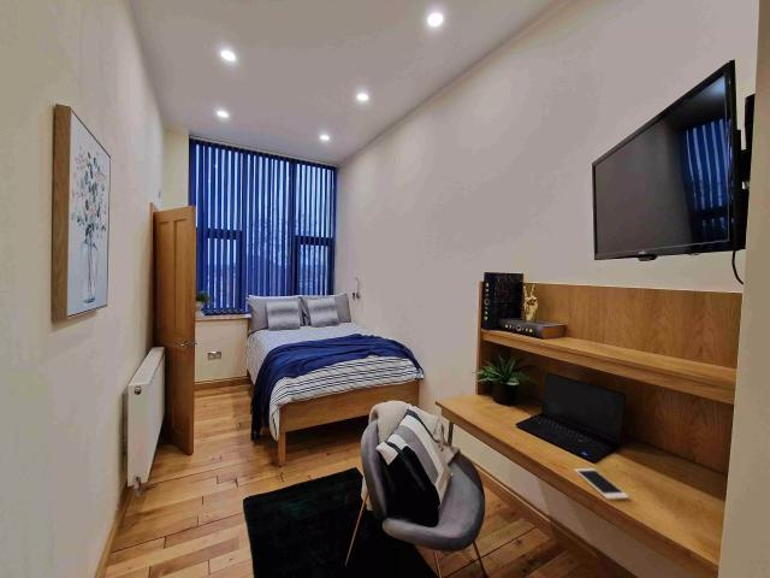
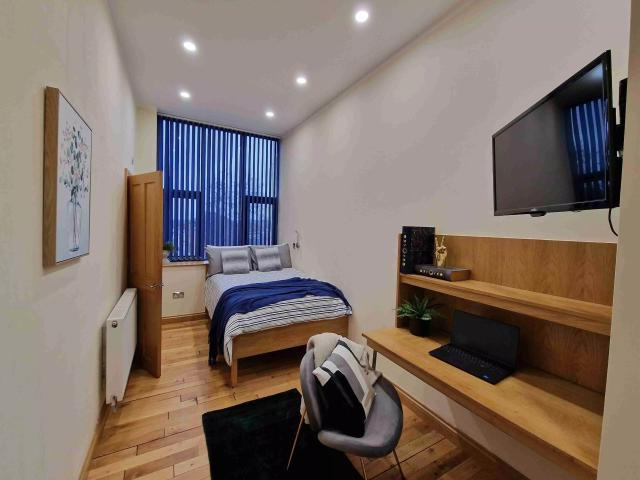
- cell phone [573,467,630,501]
